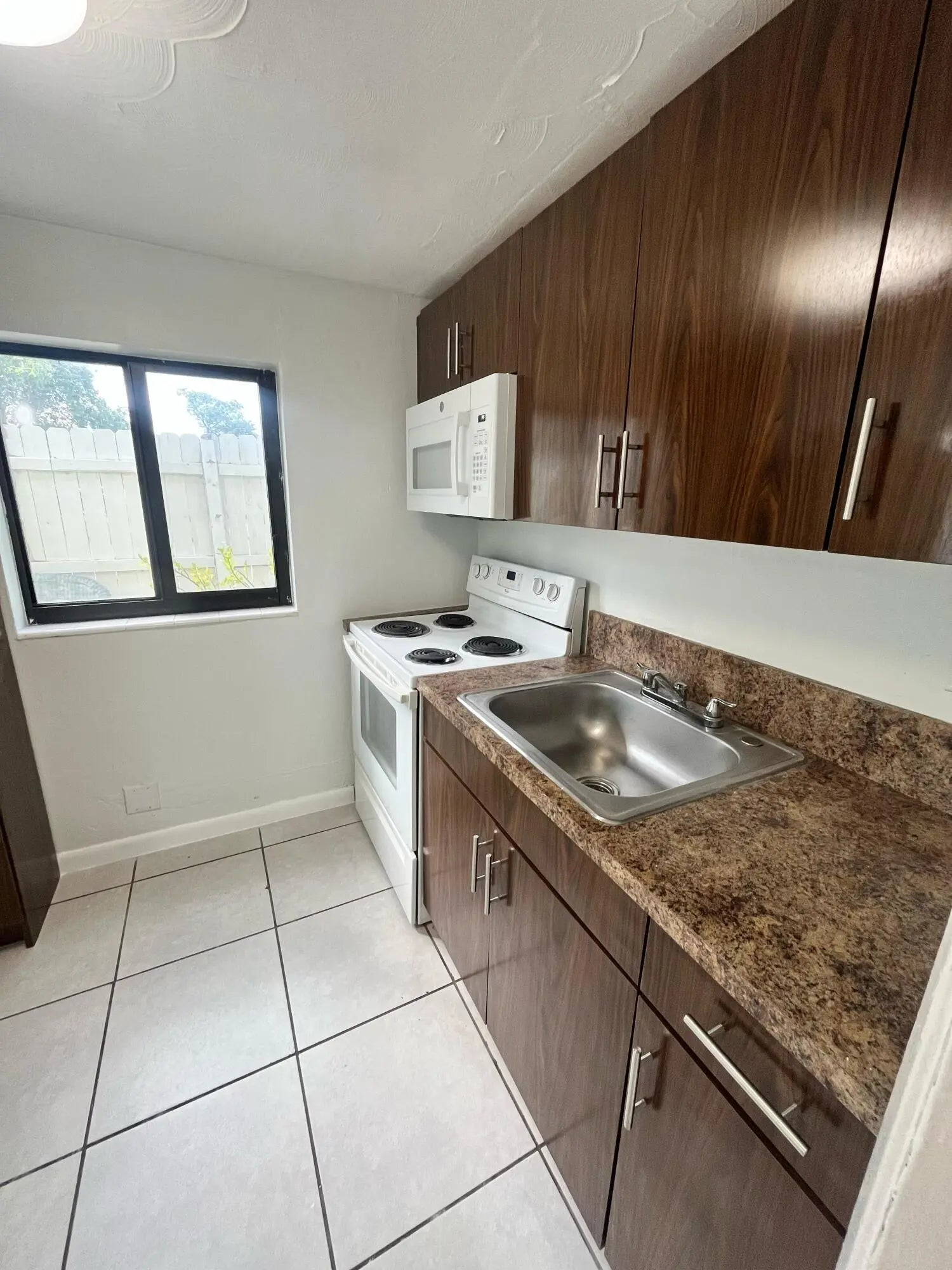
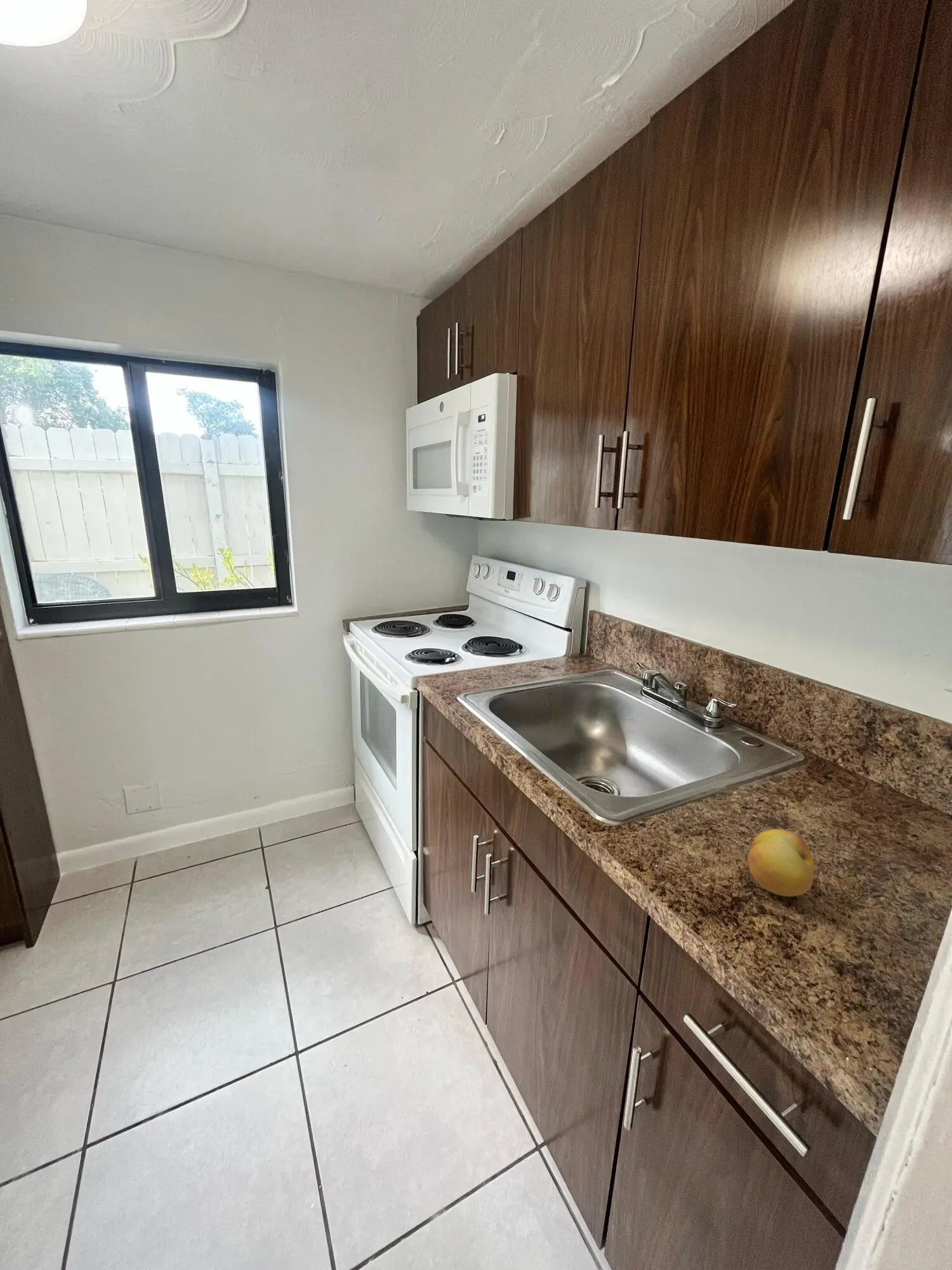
+ fruit [747,829,815,897]
